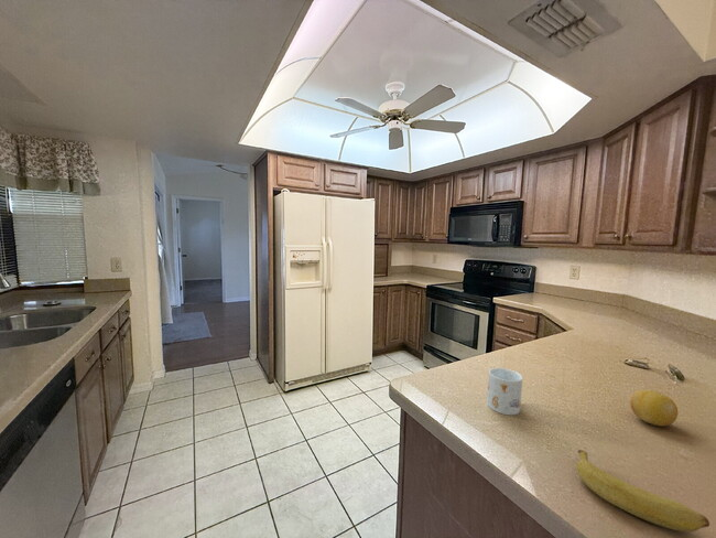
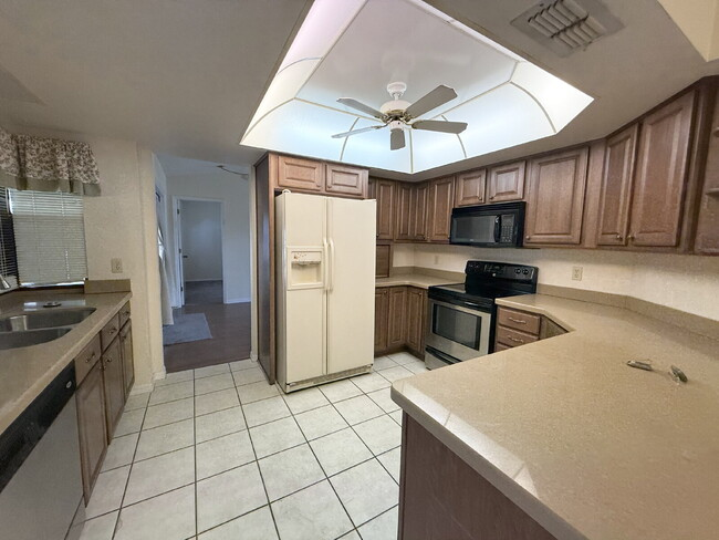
- mug [486,367,523,416]
- fruit [629,388,679,427]
- banana [575,449,710,534]
